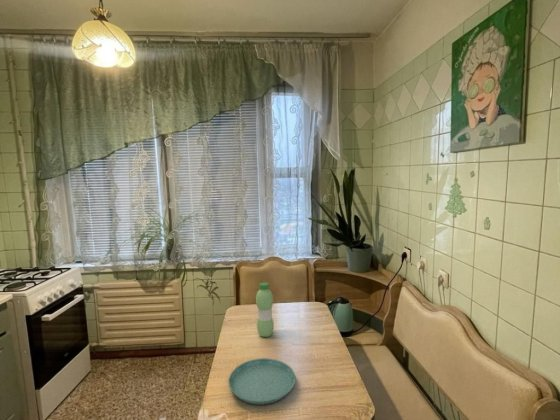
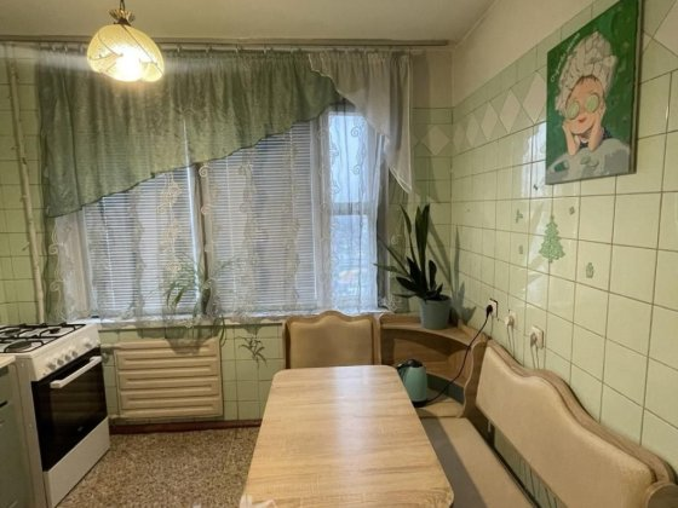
- water bottle [255,281,275,338]
- saucer [228,357,296,405]
